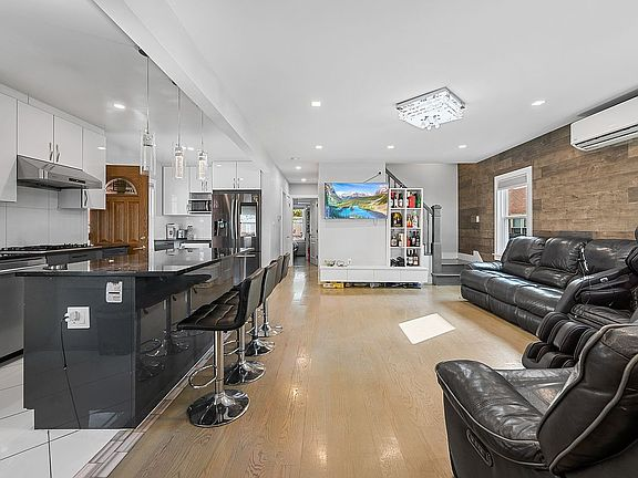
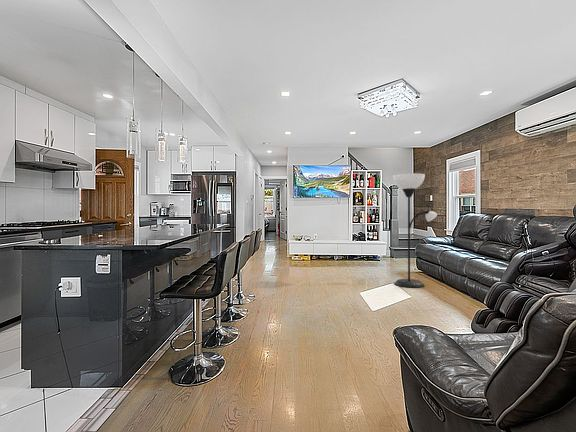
+ floor lamp [392,172,438,288]
